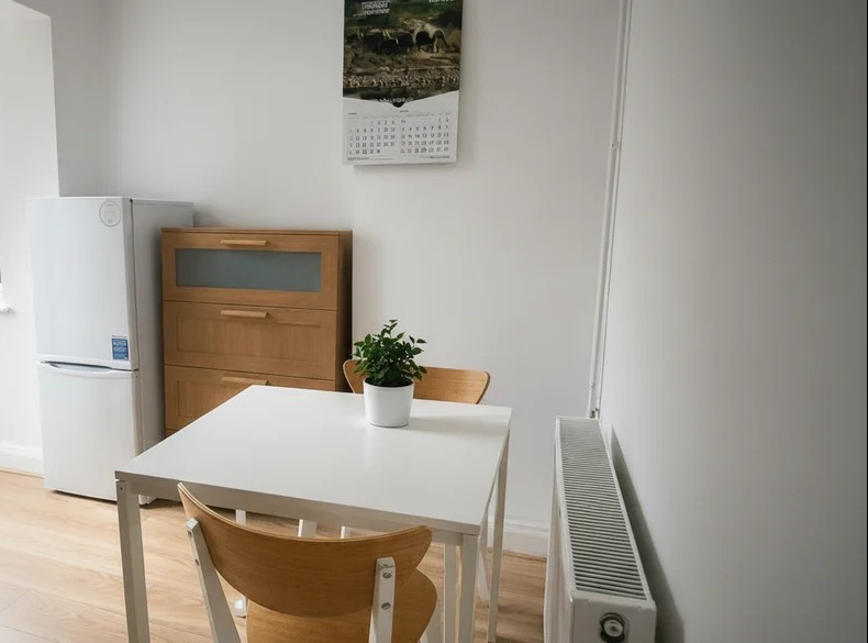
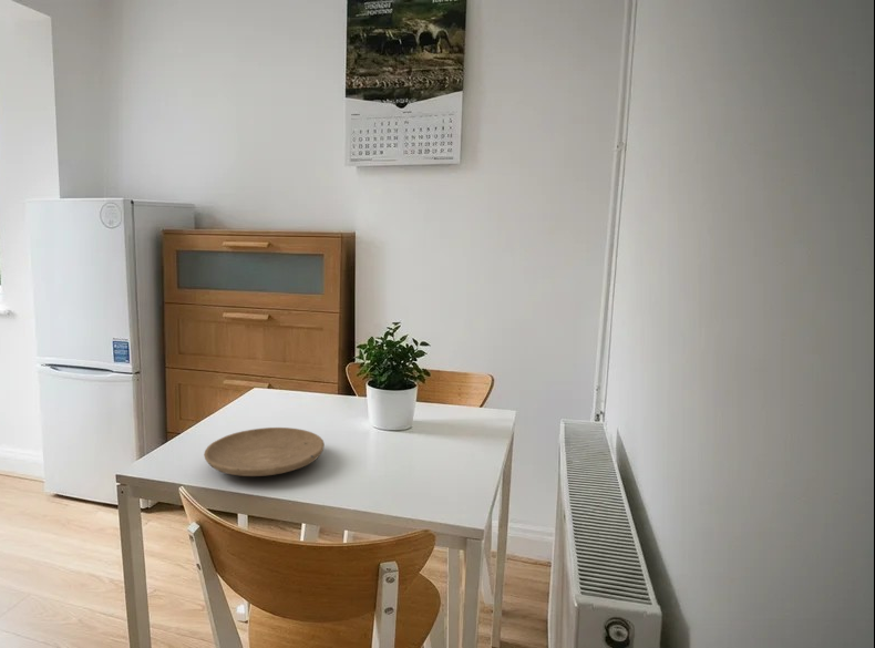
+ plate [203,426,326,477]
